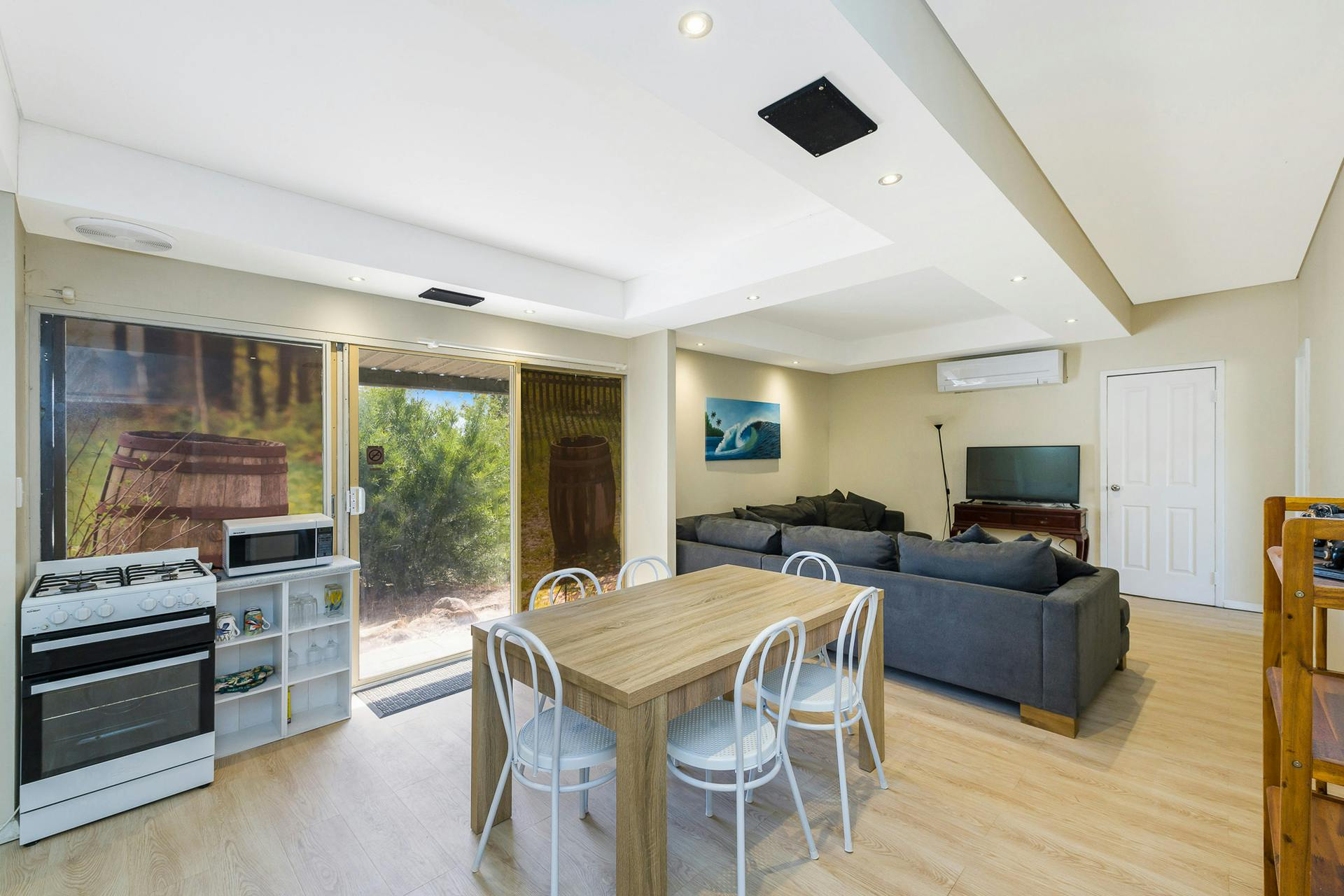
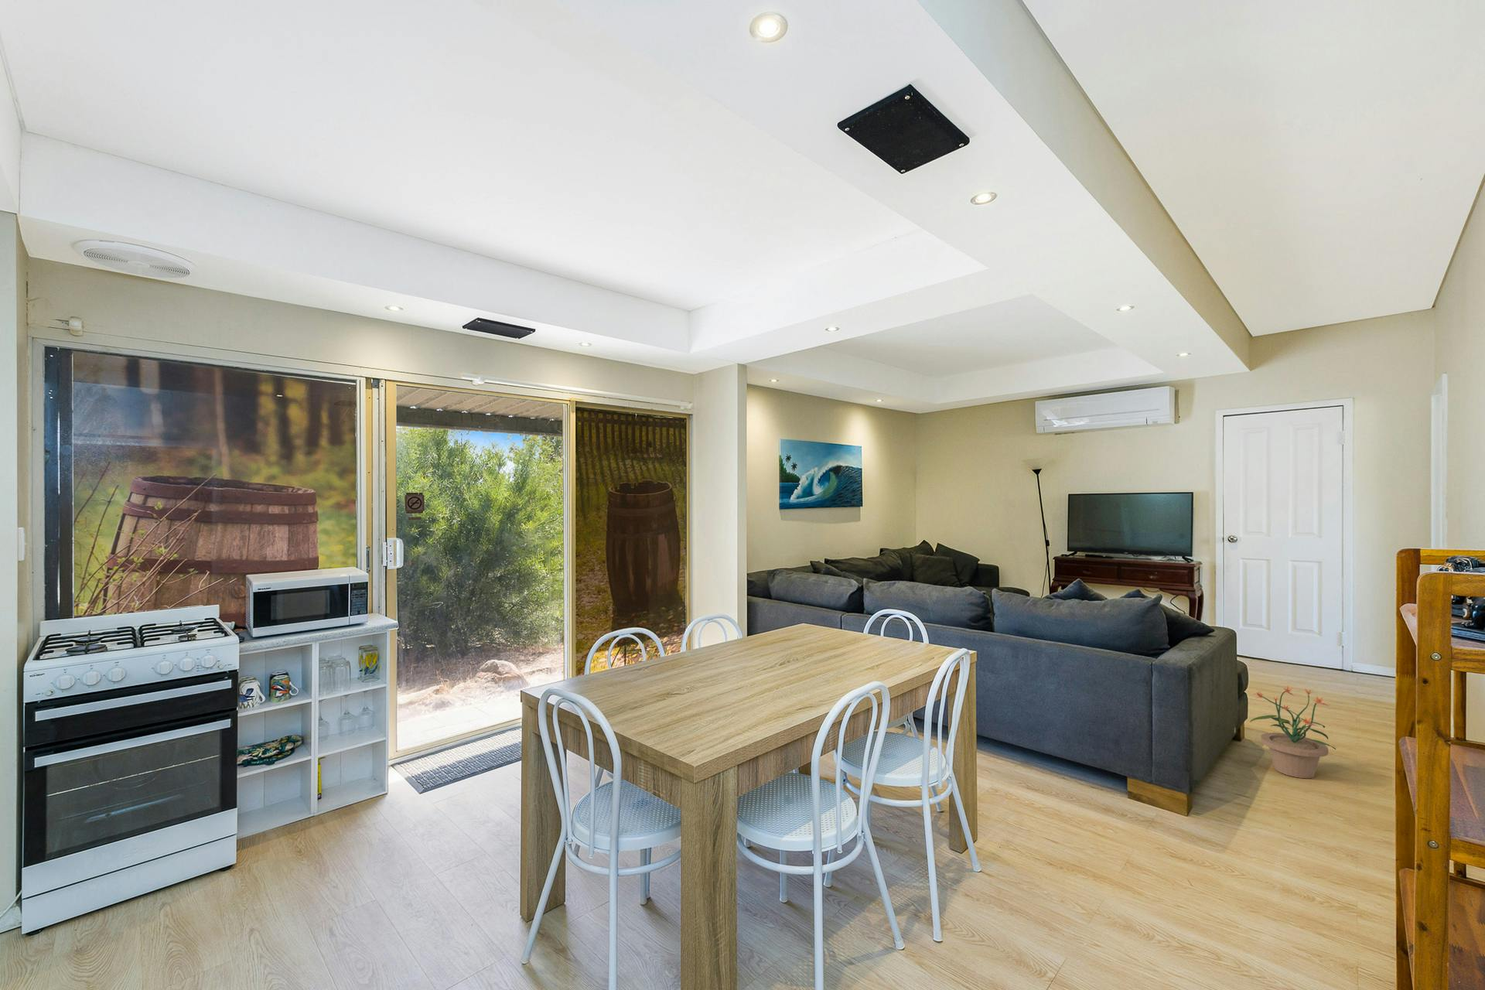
+ potted plant [1250,685,1337,779]
